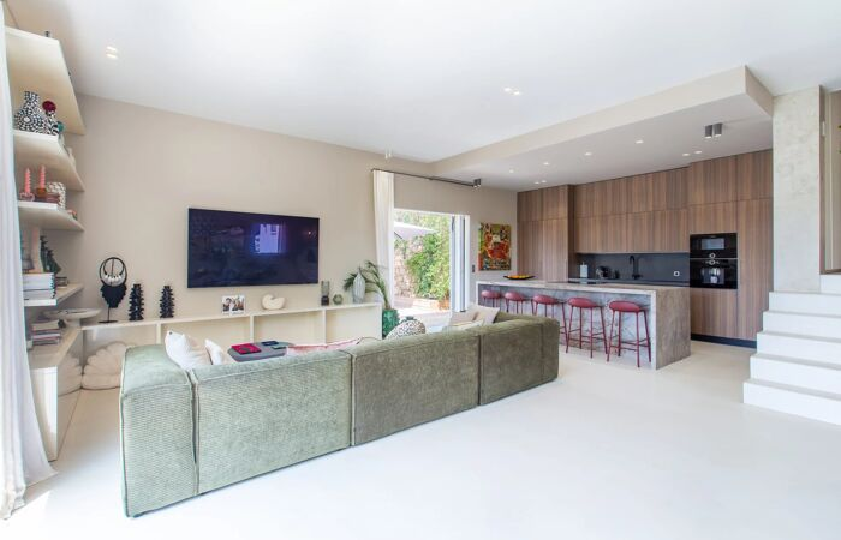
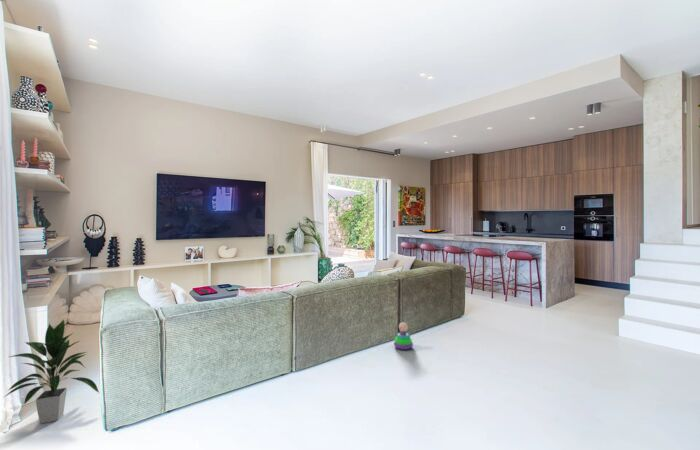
+ stacking toy [393,321,414,351]
+ indoor plant [2,318,100,424]
